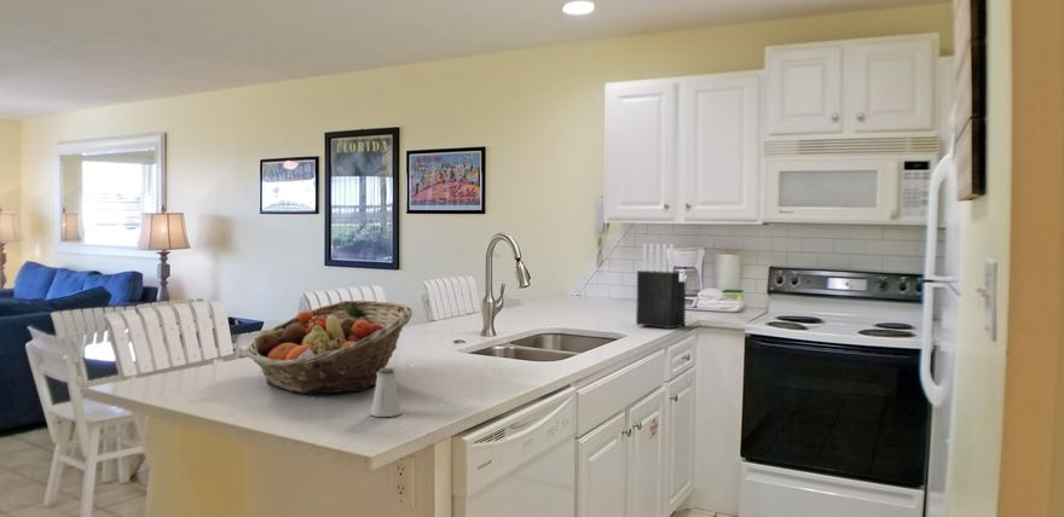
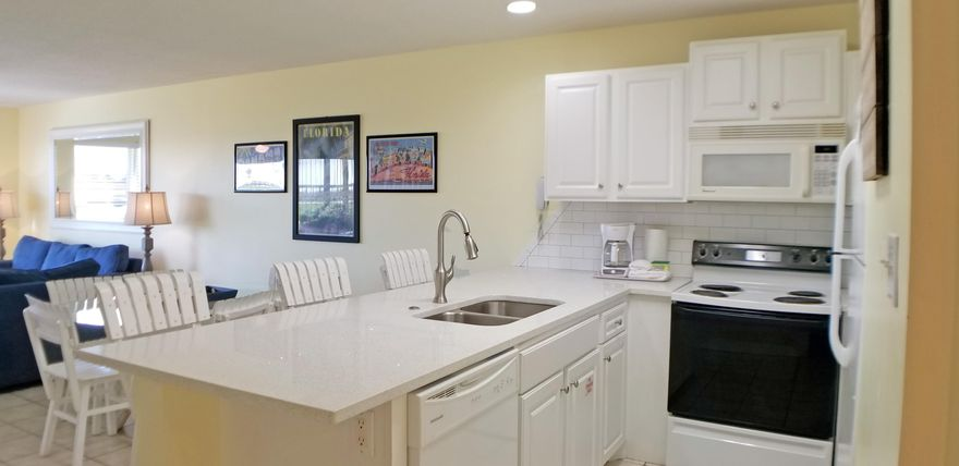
- knife block [635,243,687,330]
- fruit basket [245,300,414,394]
- saltshaker [369,367,404,418]
